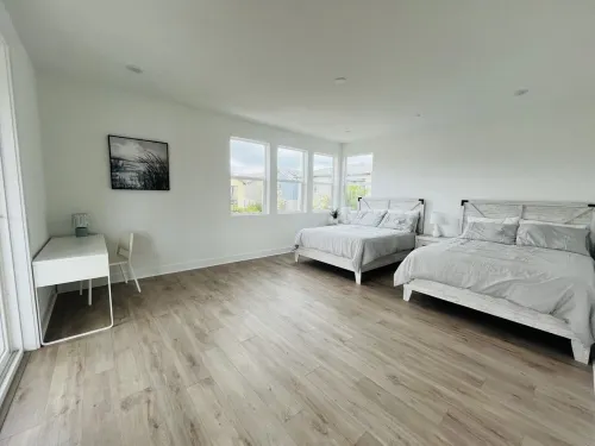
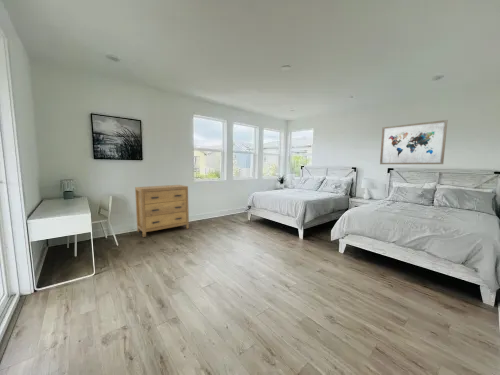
+ wall art [379,119,449,165]
+ dresser [134,184,190,238]
